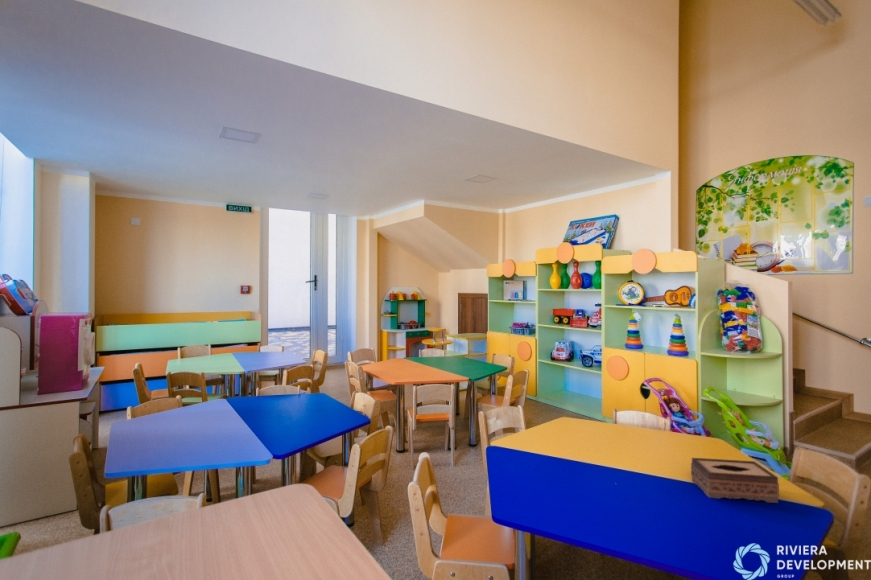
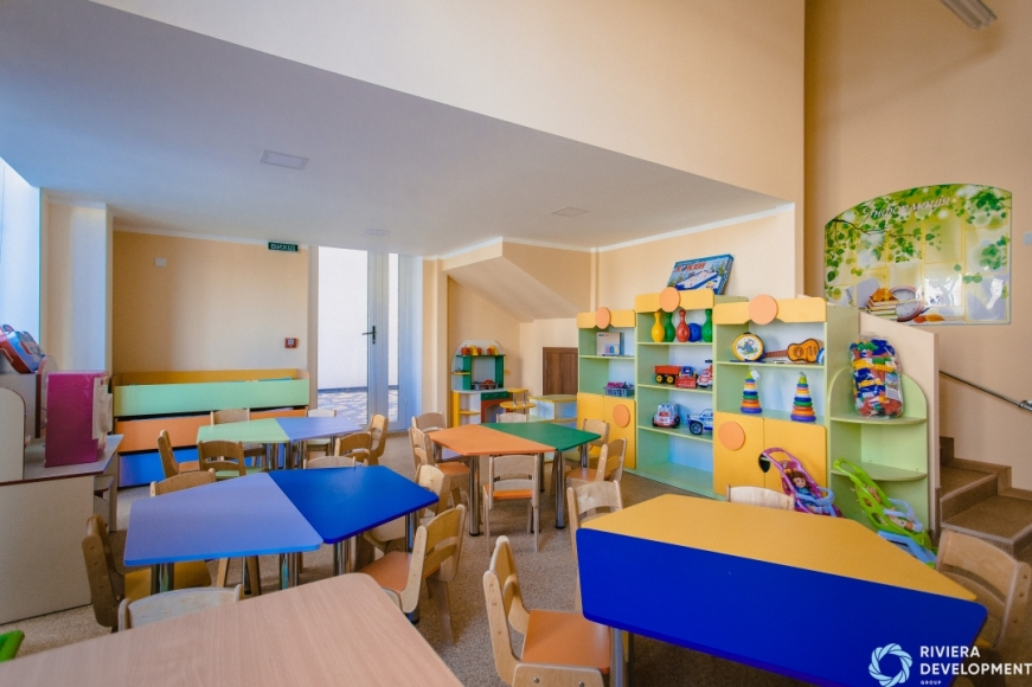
- tissue box [690,457,780,504]
